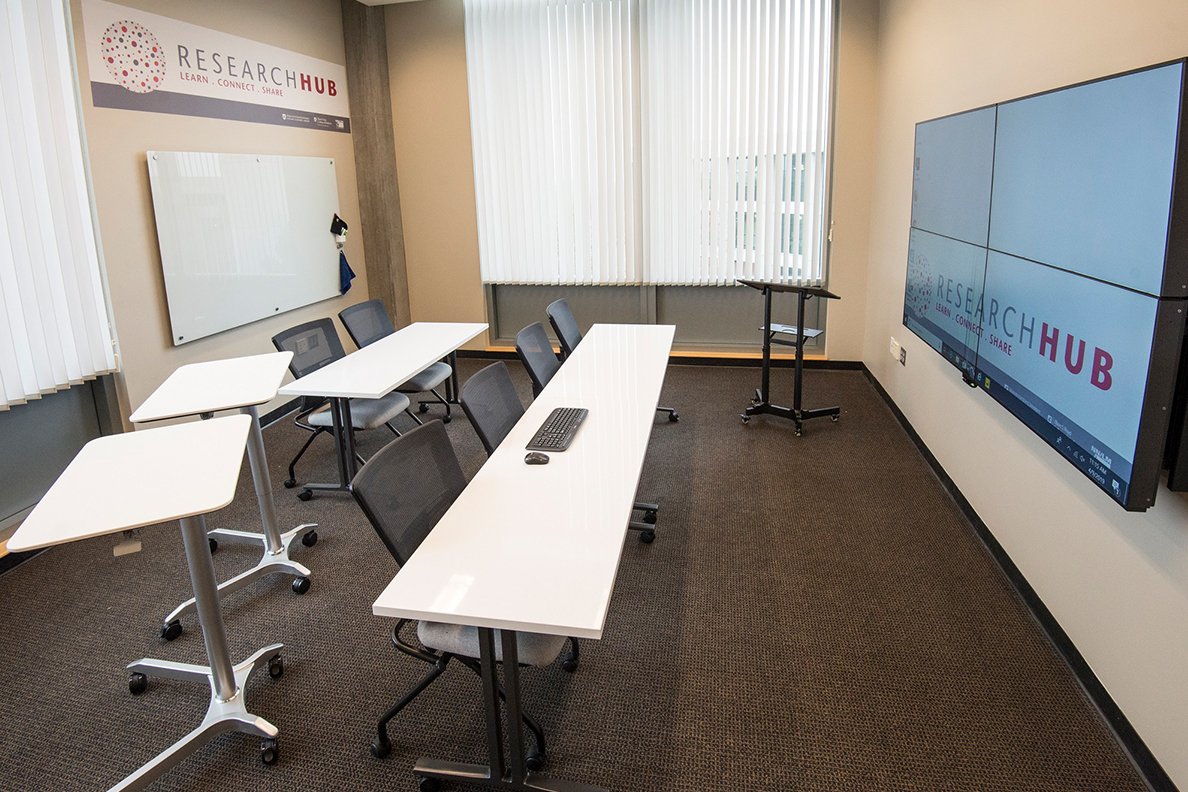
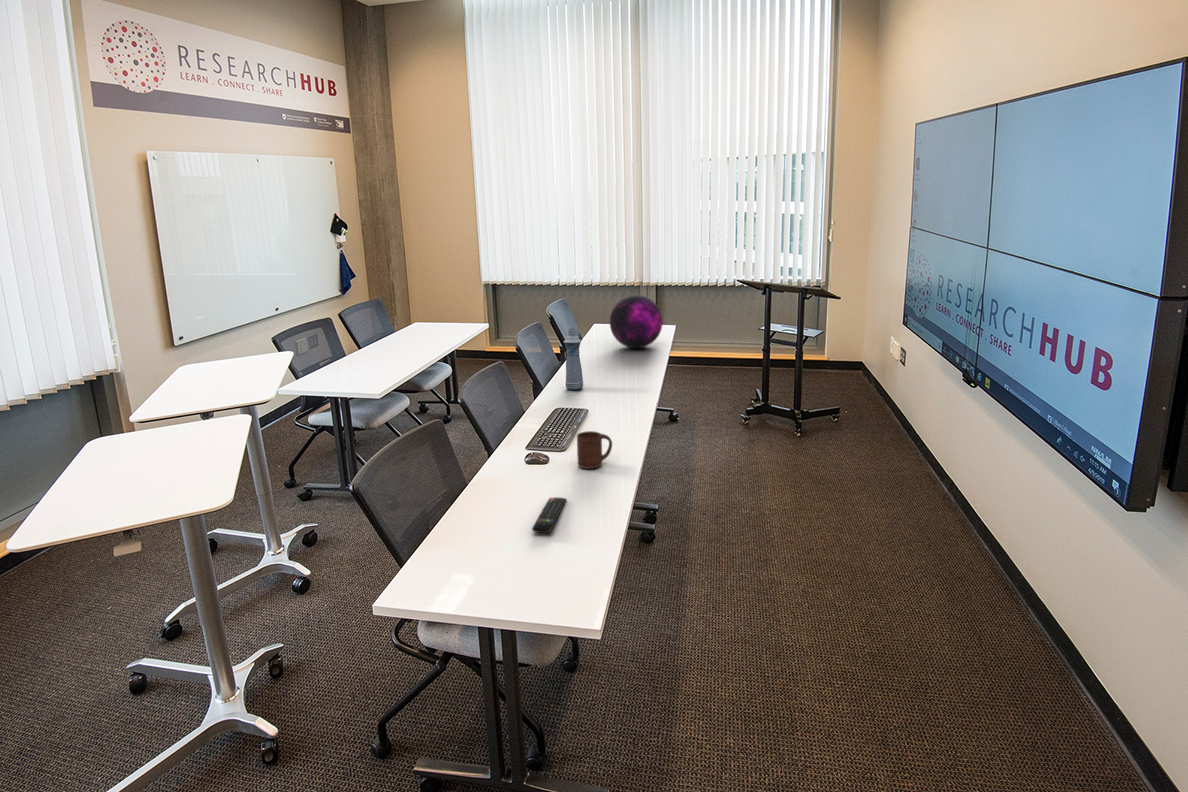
+ cup [576,430,613,470]
+ remote control [531,497,567,534]
+ bottle [563,328,584,391]
+ decorative orb [609,294,664,349]
